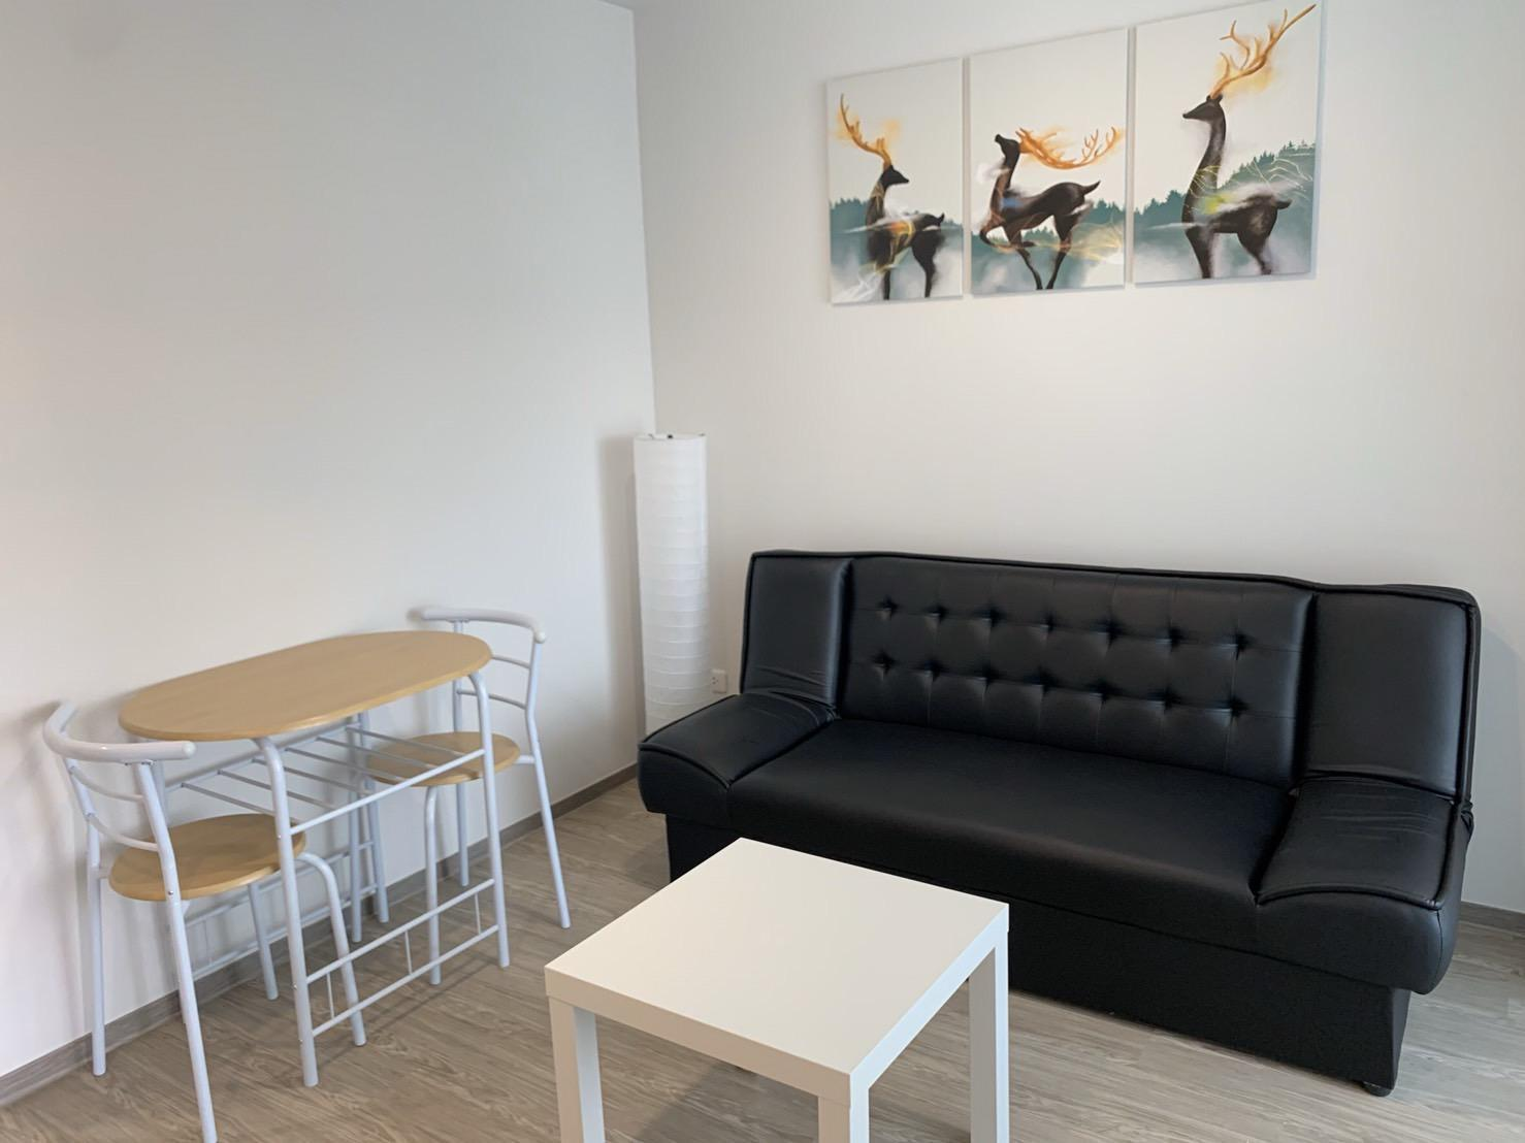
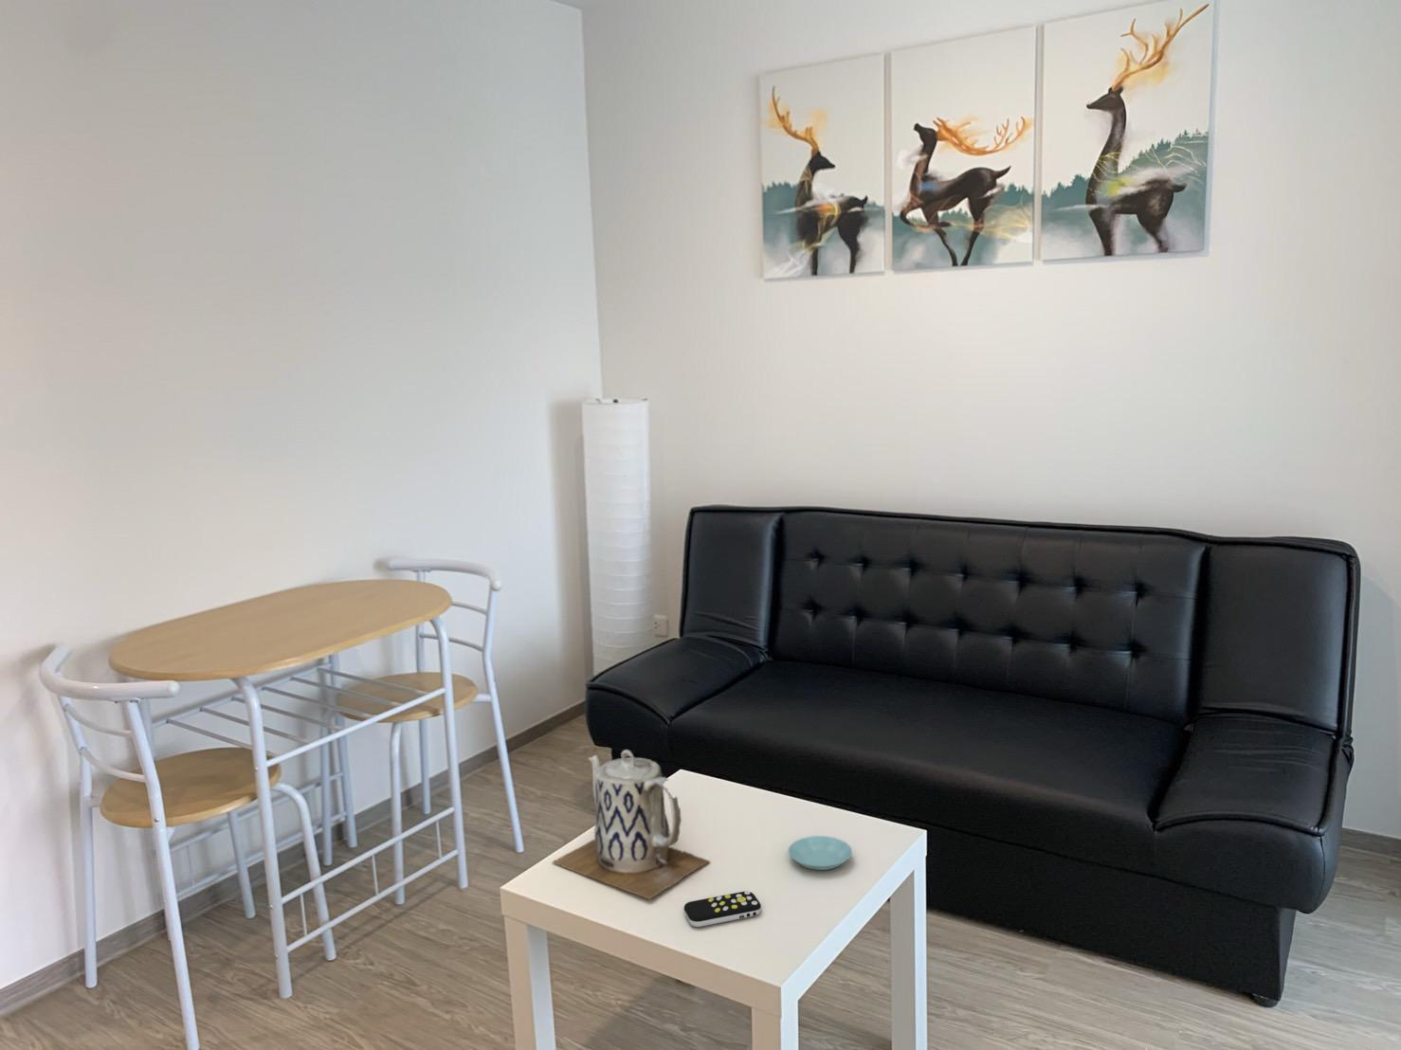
+ saucer [788,835,853,871]
+ remote control [684,890,762,928]
+ teapot [552,749,710,900]
